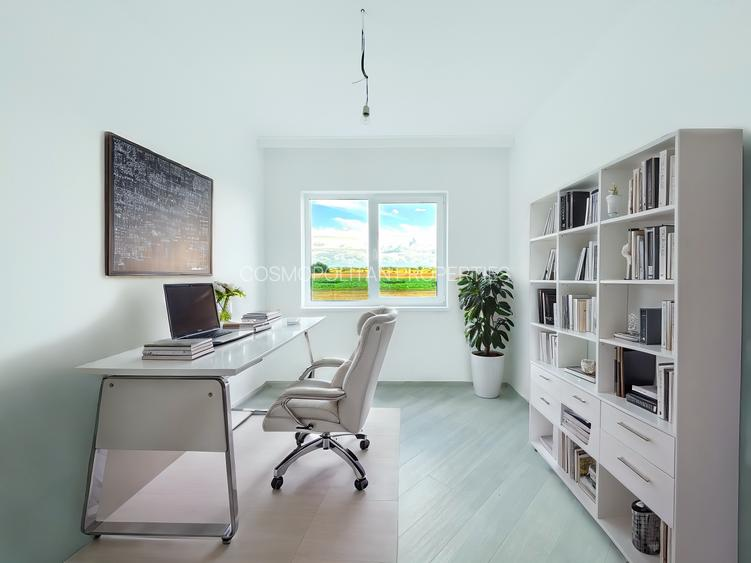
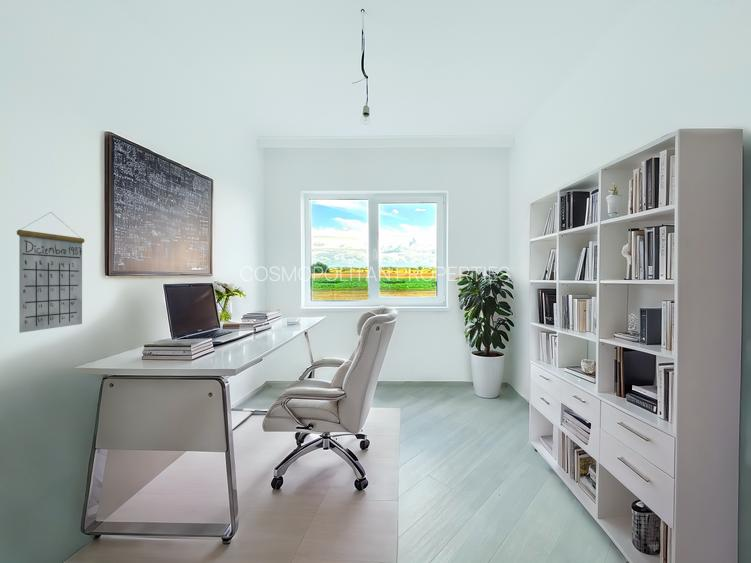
+ calendar [16,211,86,334]
